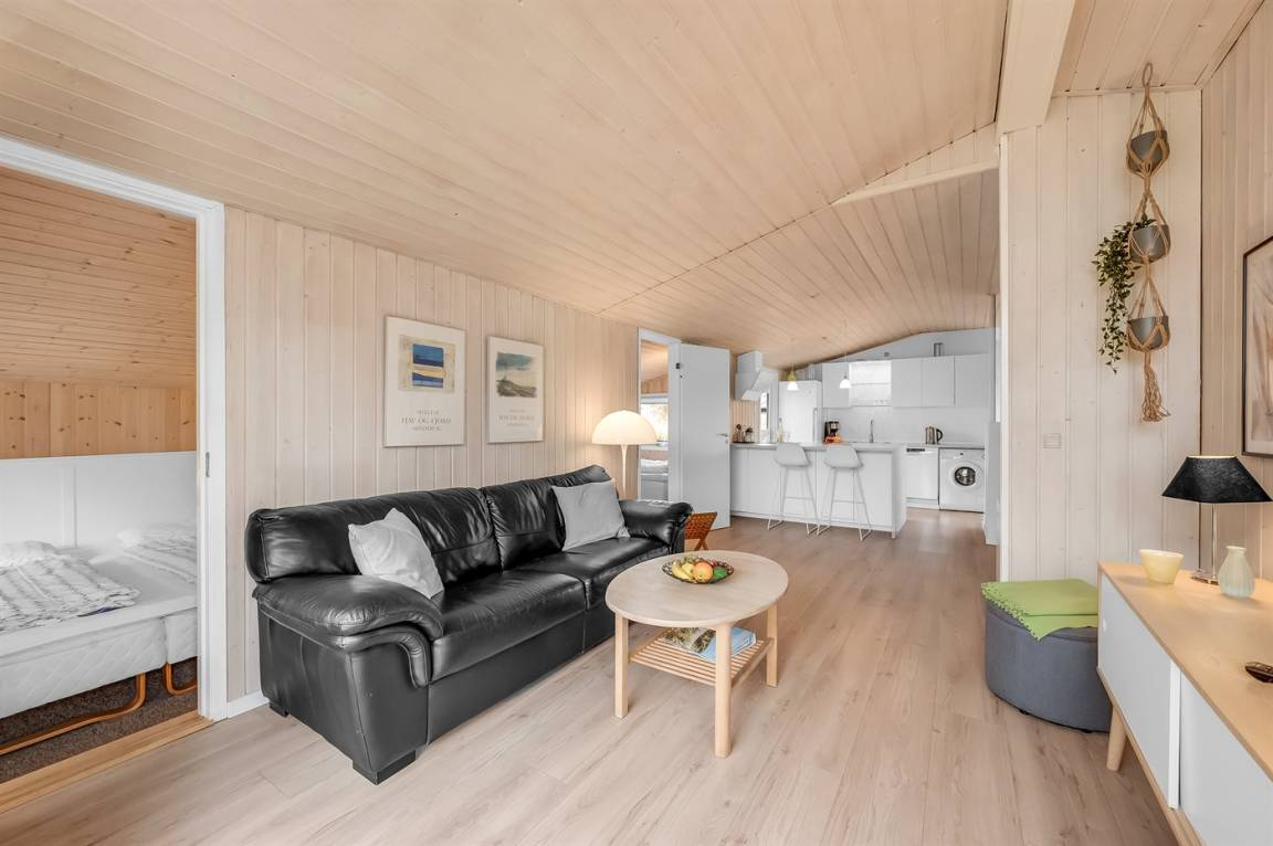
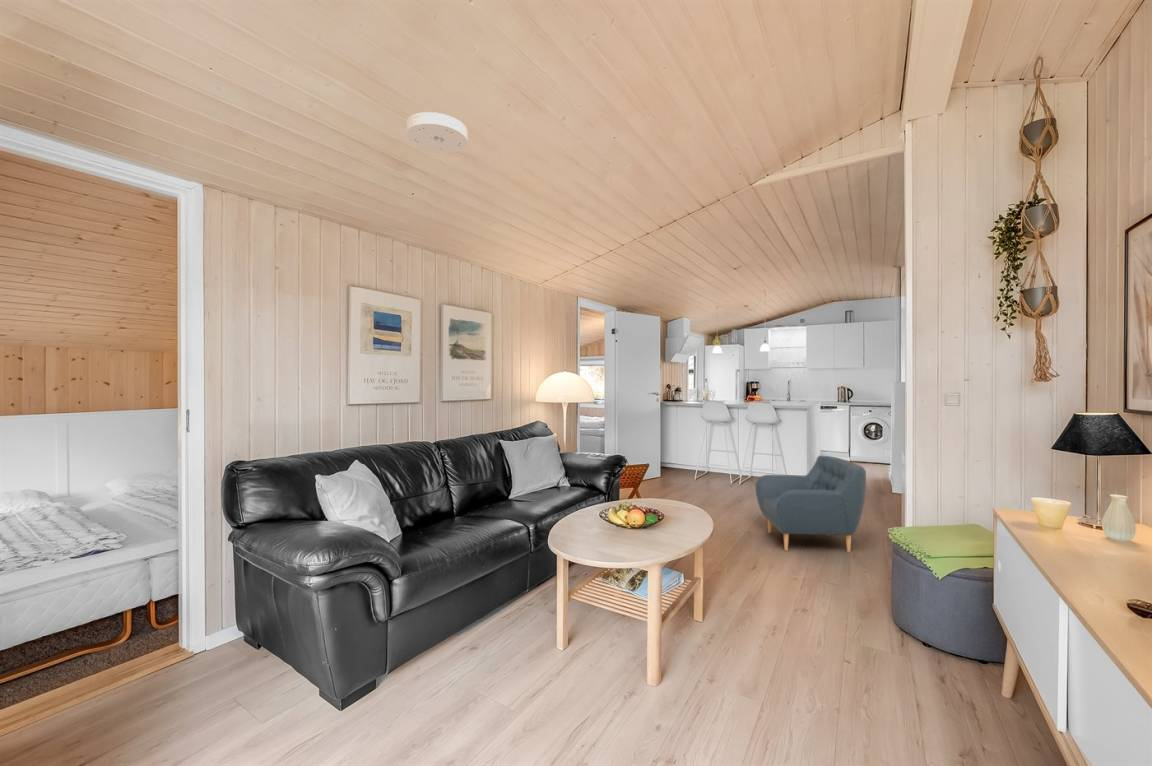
+ smoke detector [405,111,469,154]
+ armchair [754,454,867,553]
